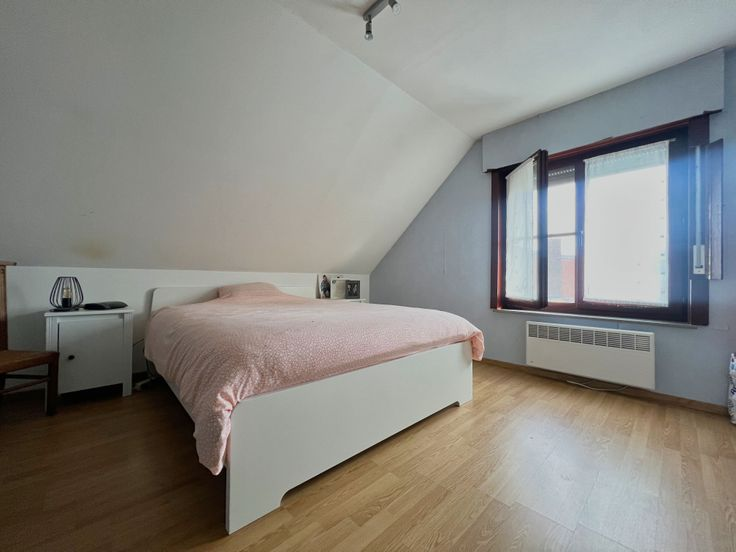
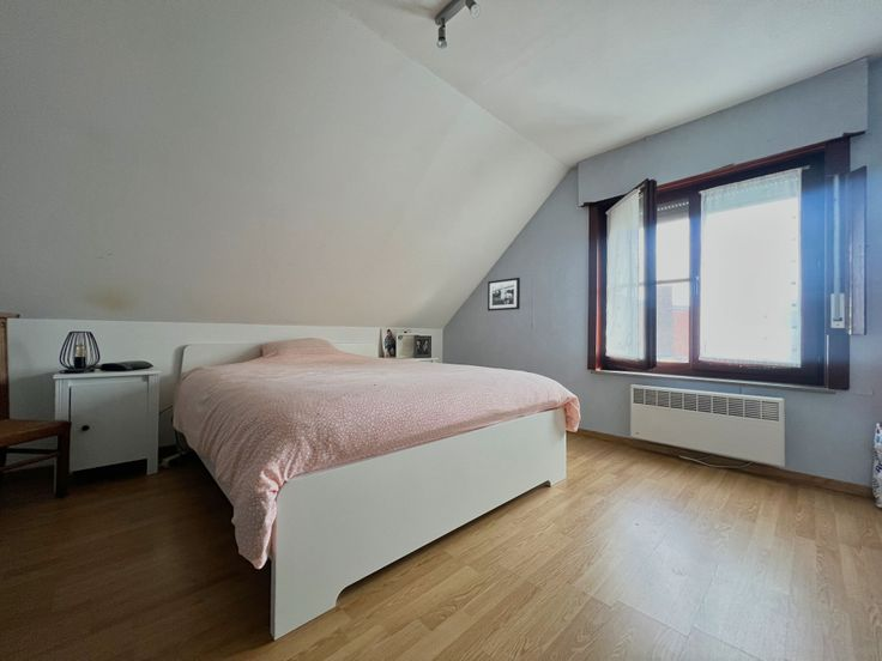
+ picture frame [487,277,521,313]
